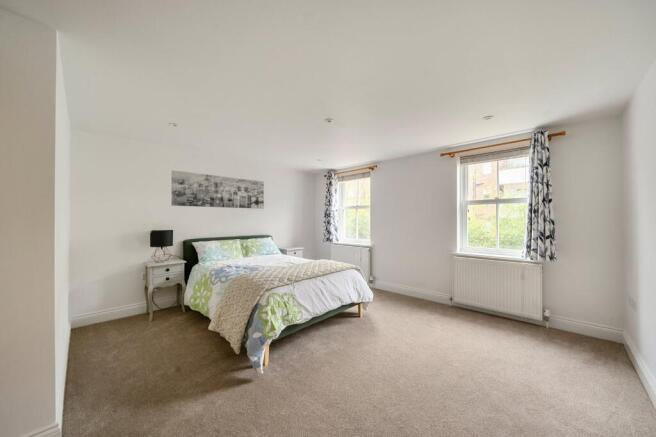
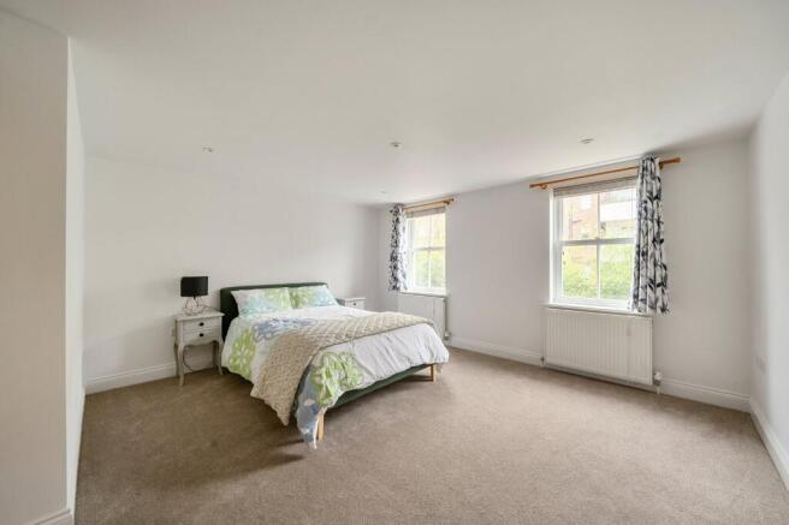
- wall art [171,169,265,210]
